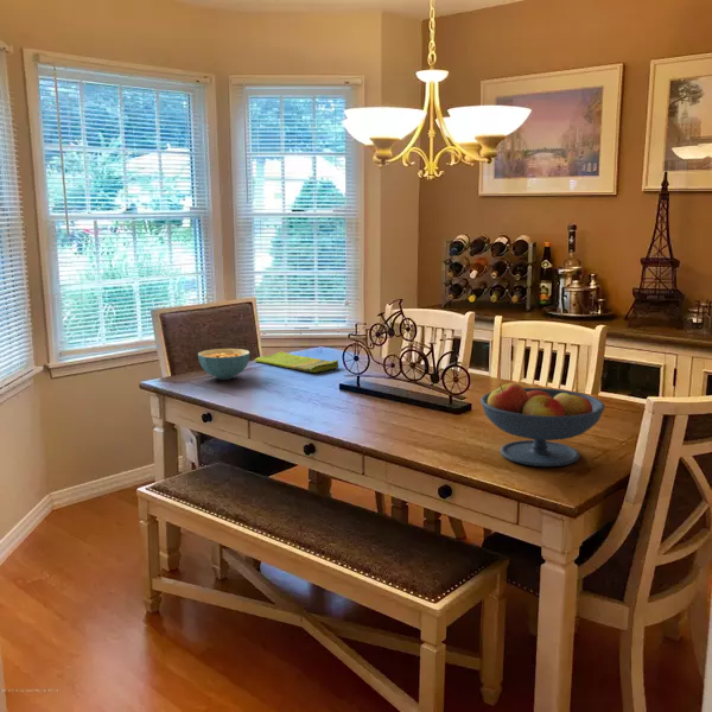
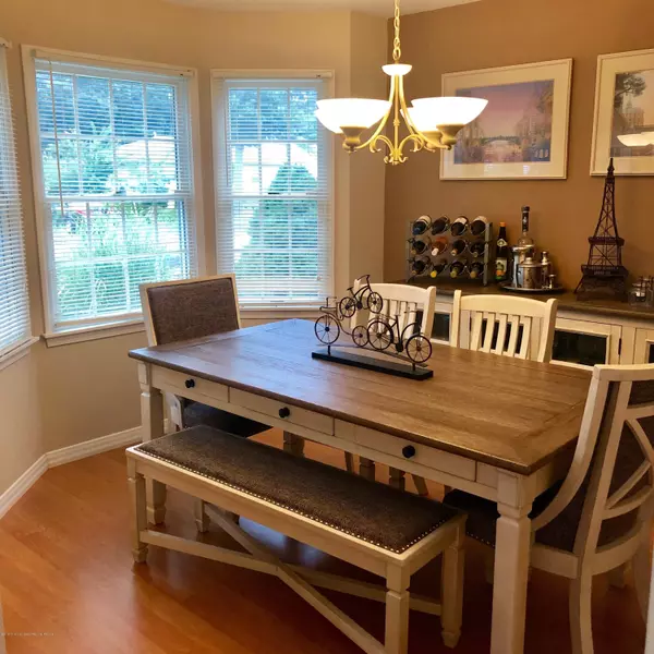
- dish towel [254,350,339,374]
- cereal bowl [197,348,250,381]
- fruit bowl [479,382,606,468]
